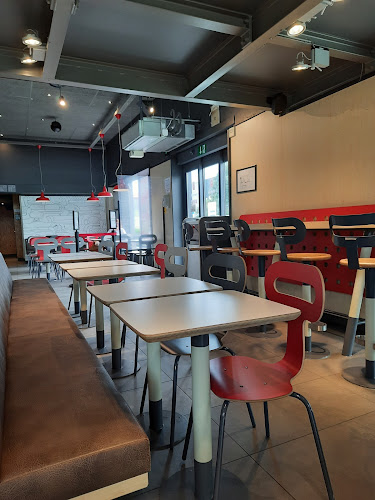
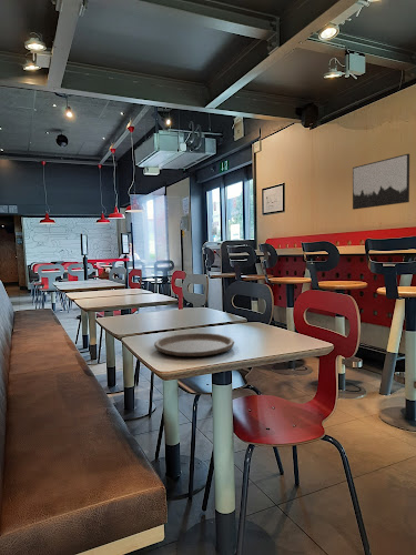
+ wall art [352,153,410,211]
+ plate [153,332,235,357]
